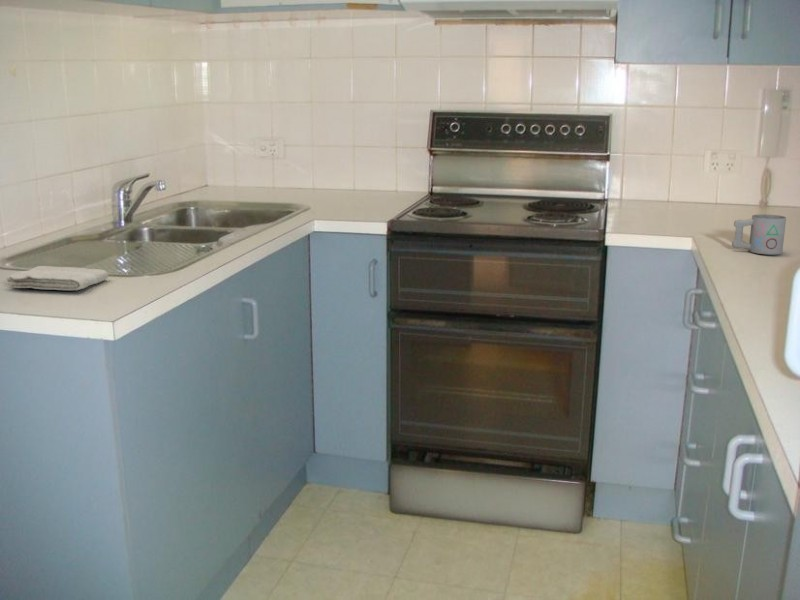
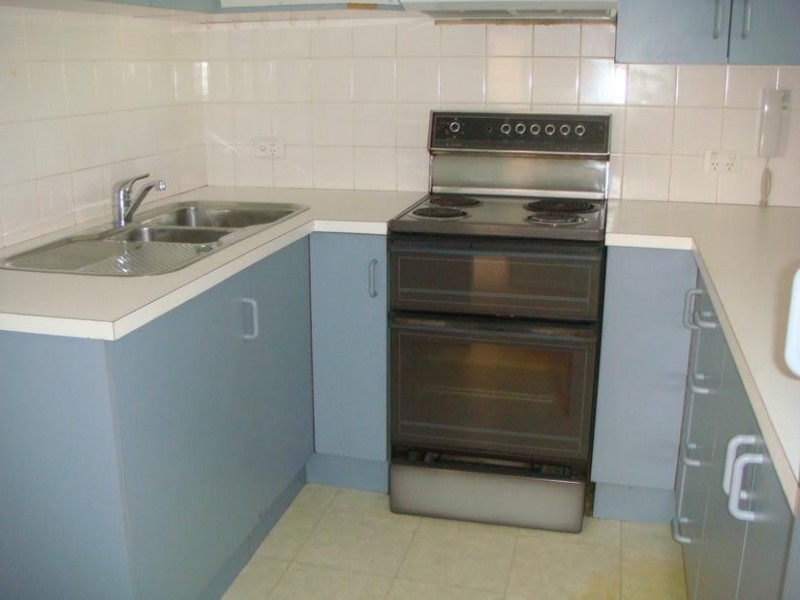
- mug [731,213,787,256]
- washcloth [5,265,110,291]
